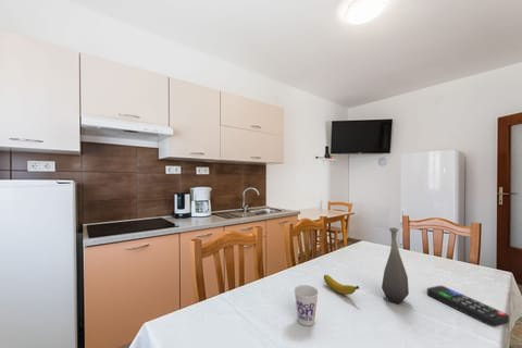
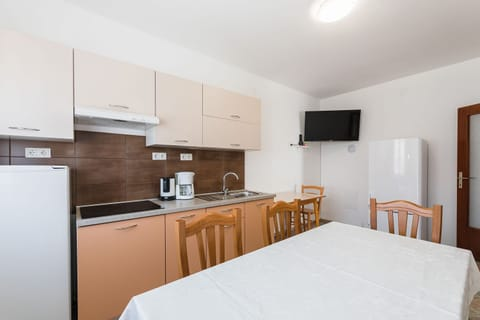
- cup [293,284,320,327]
- bottle [381,227,410,306]
- remote control [426,285,510,328]
- banana [323,274,360,296]
